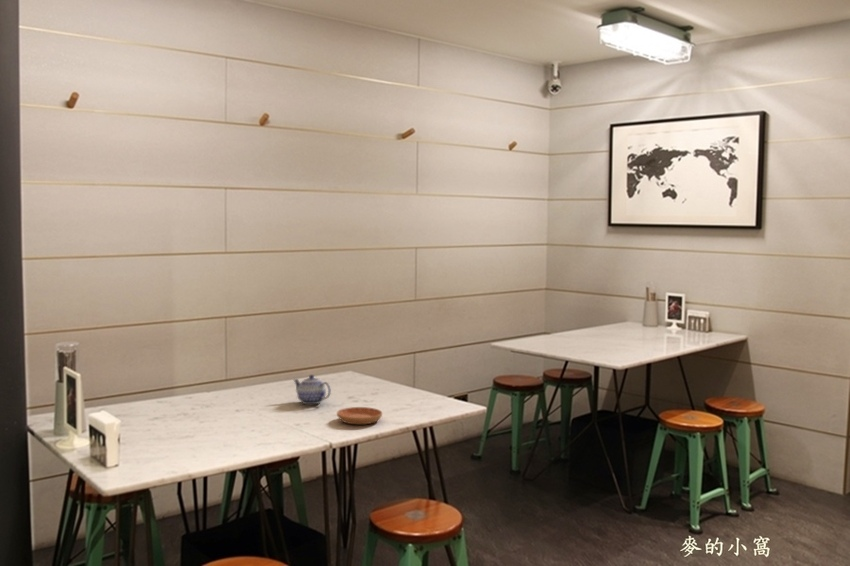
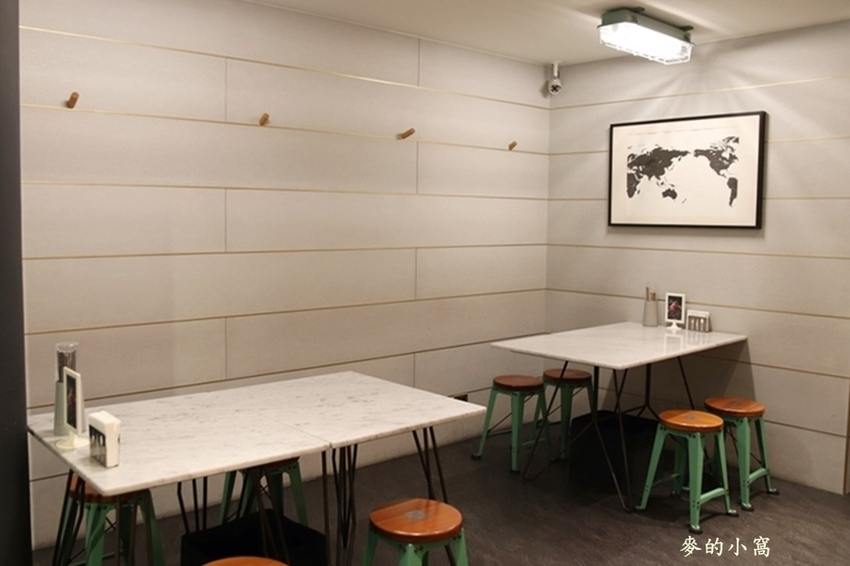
- teapot [292,374,332,405]
- saucer [336,406,383,425]
